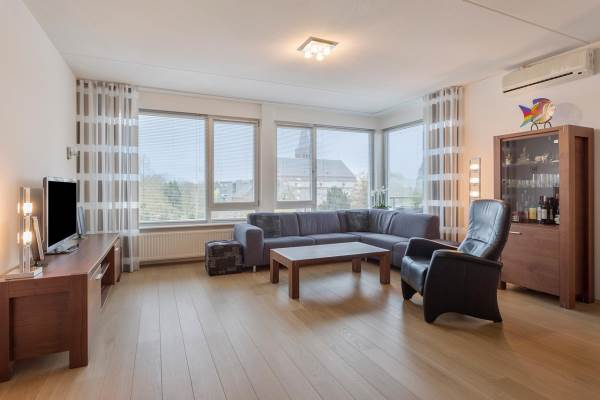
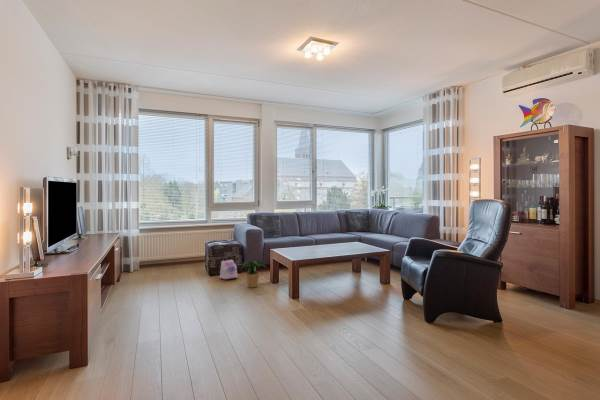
+ potted plant [241,260,268,288]
+ plush toy [219,259,239,280]
